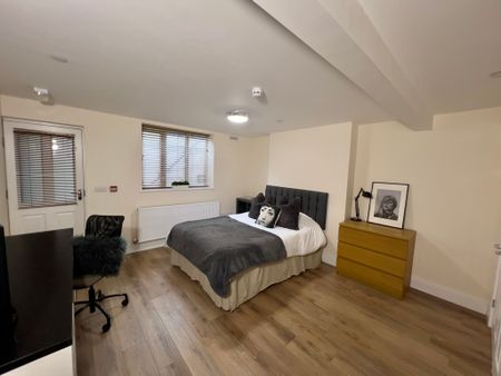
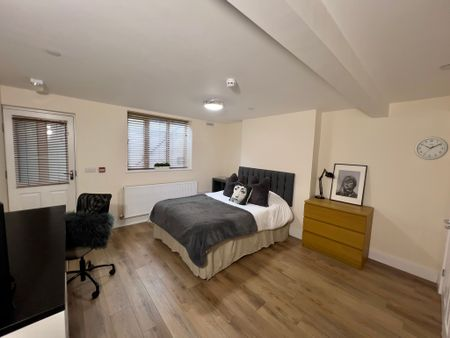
+ wall clock [413,136,449,161]
